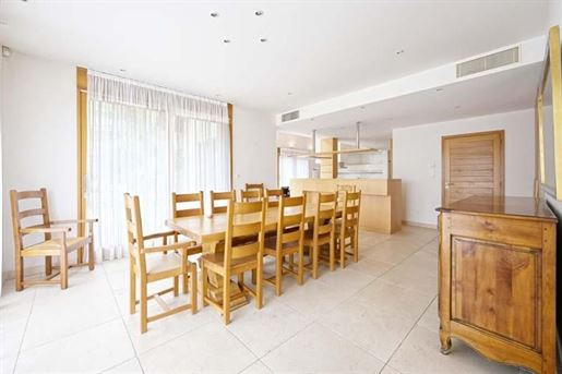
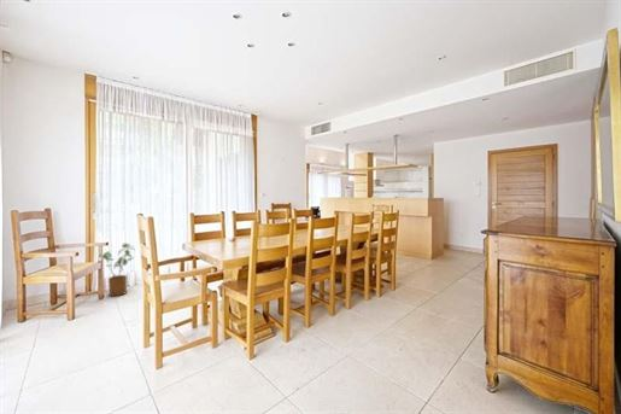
+ house plant [101,243,136,297]
